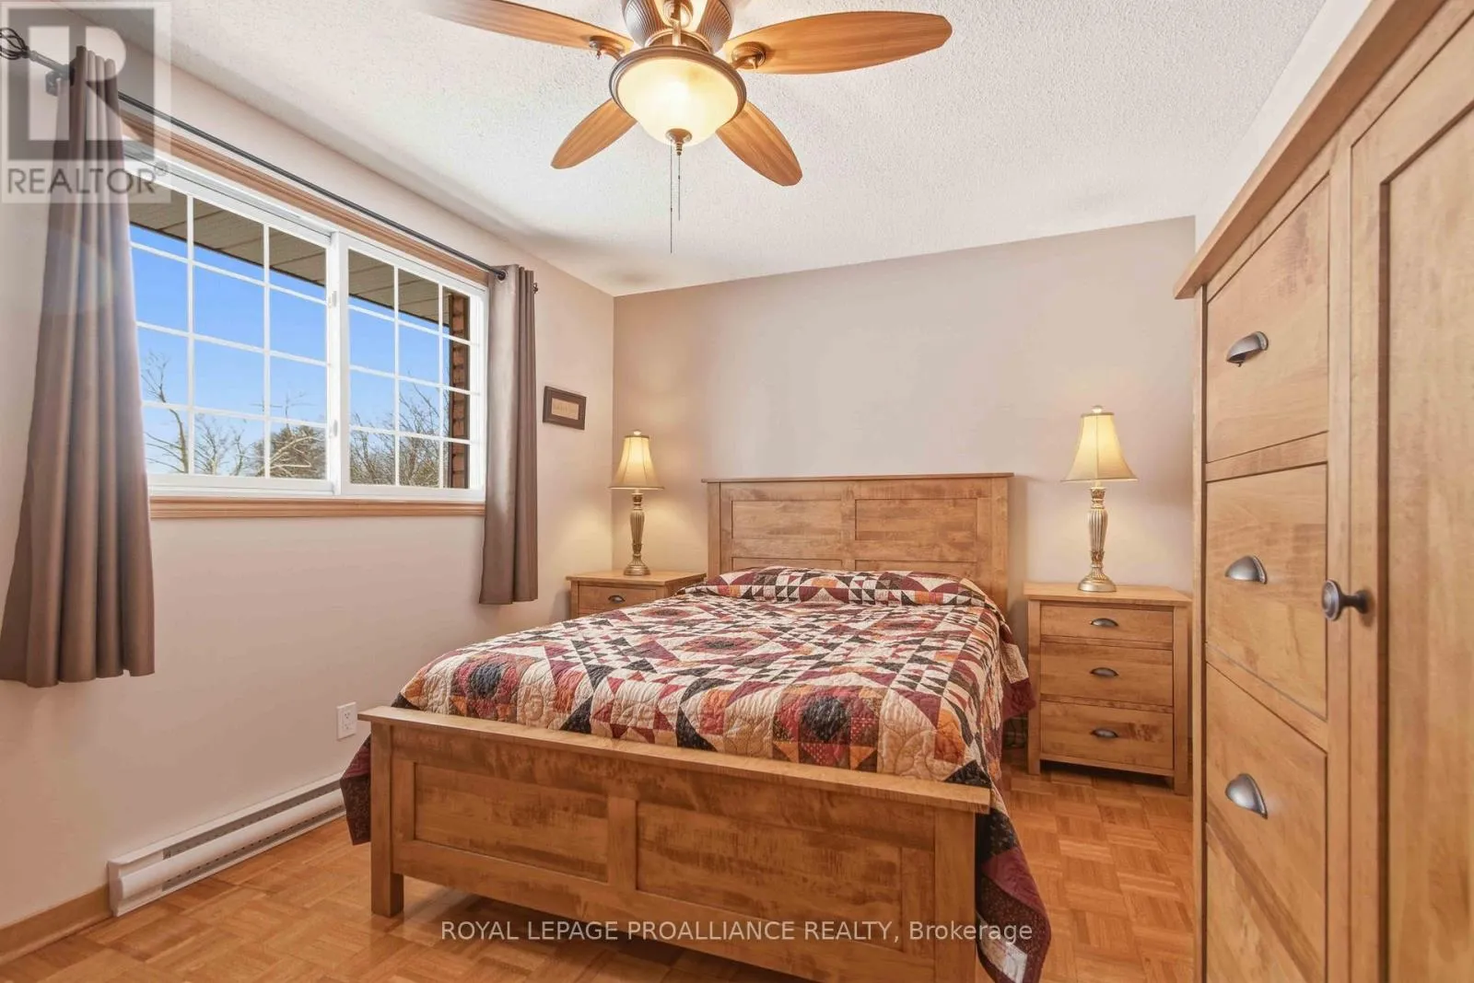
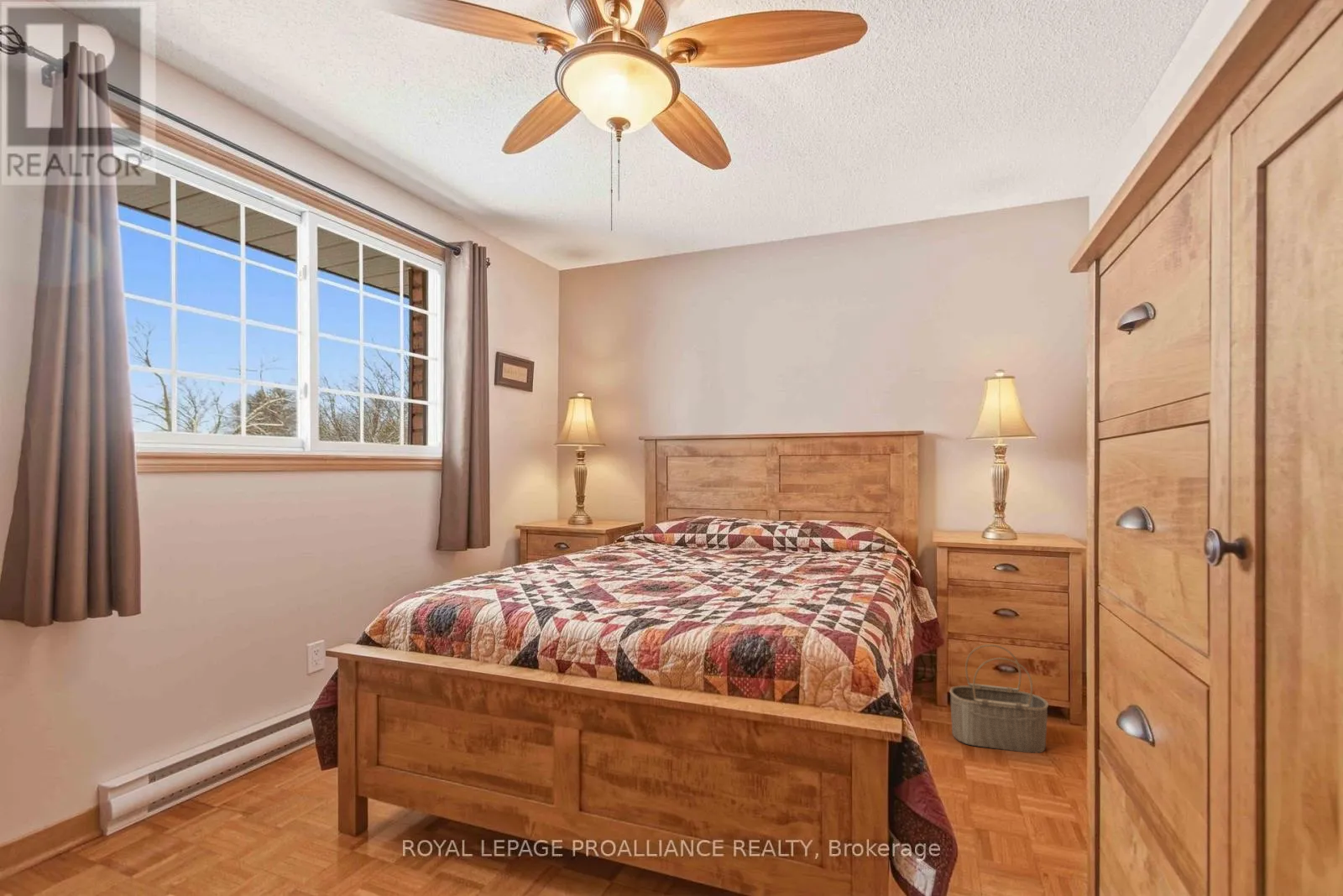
+ wicker basket [948,643,1049,754]
